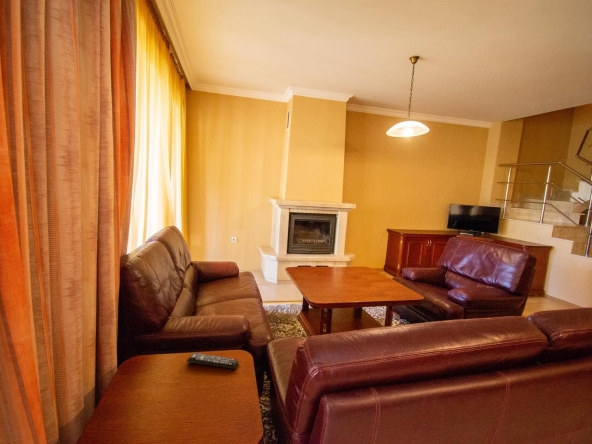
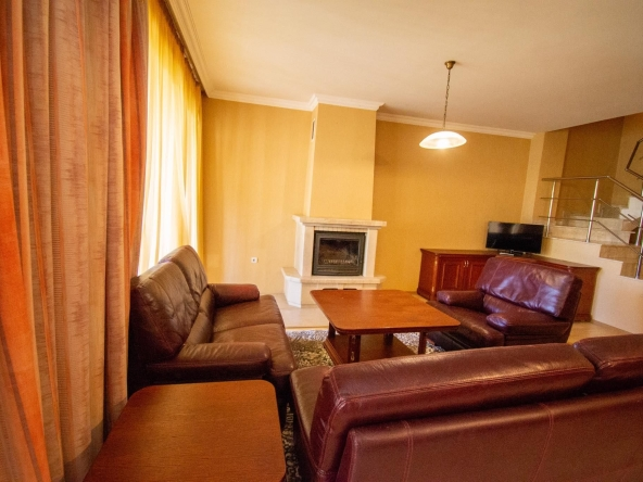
- remote control [185,352,240,370]
